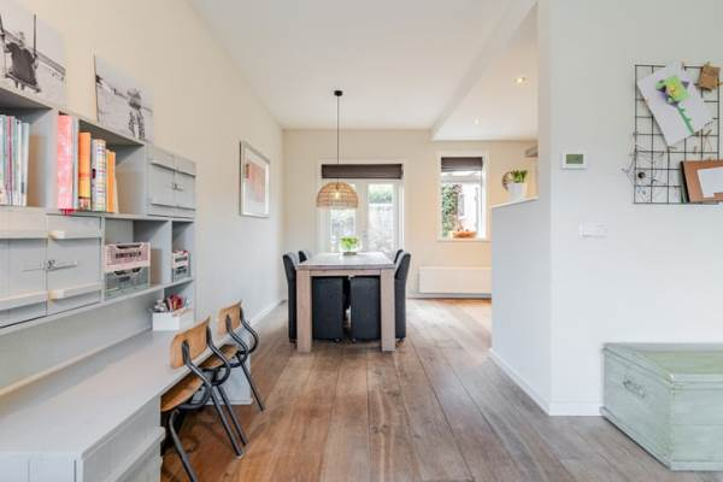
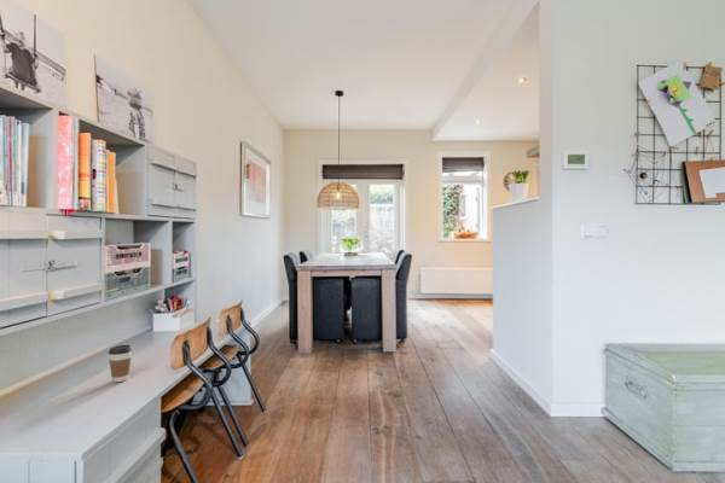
+ coffee cup [108,344,133,383]
